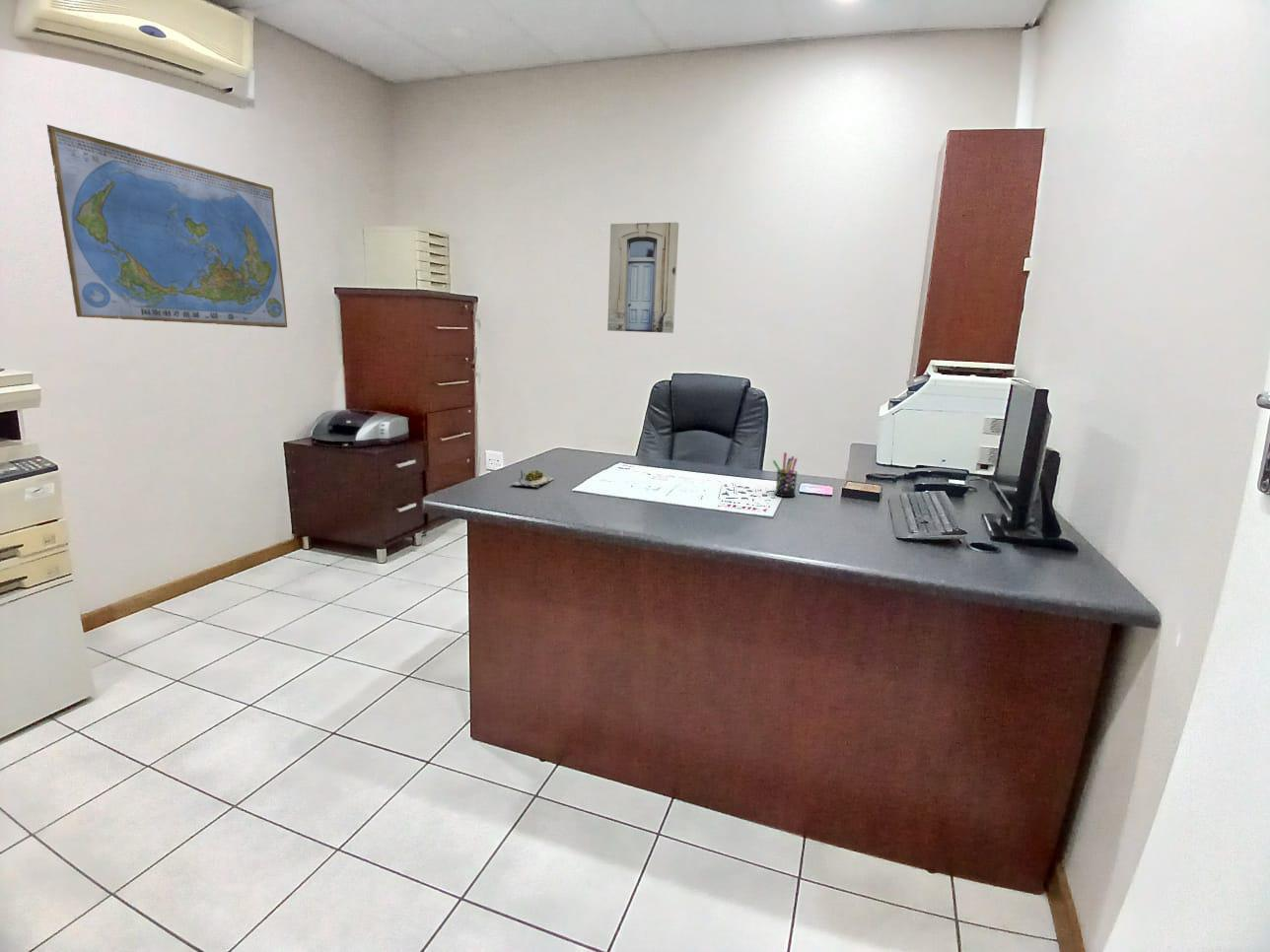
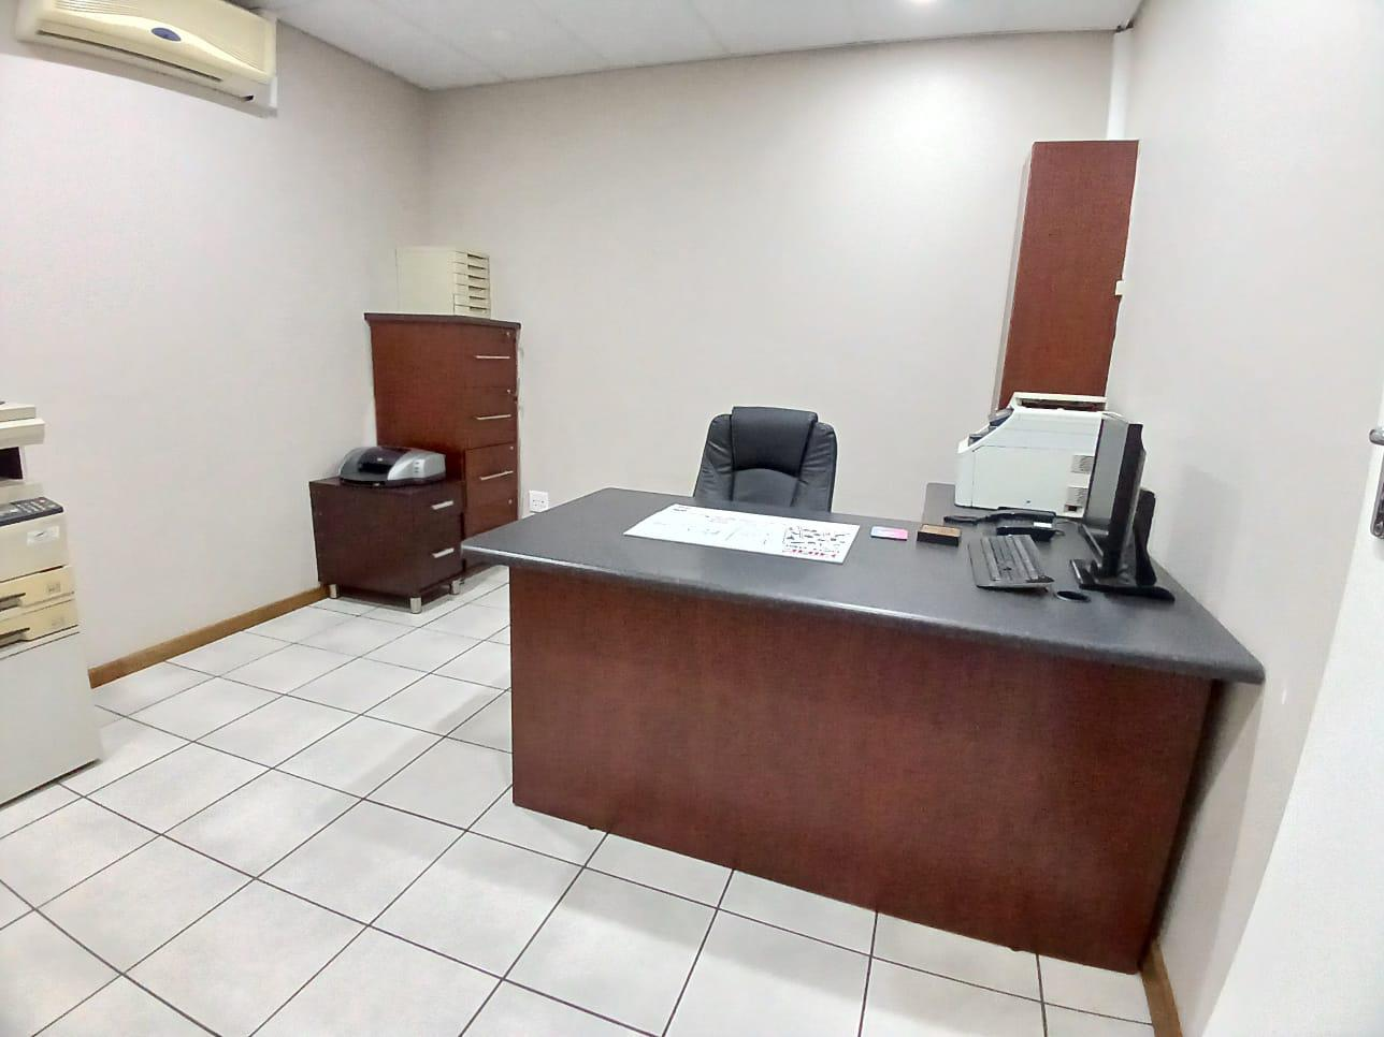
- succulent plant [510,469,554,488]
- world map [45,123,288,328]
- wall art [606,222,679,334]
- pen holder [772,451,799,498]
